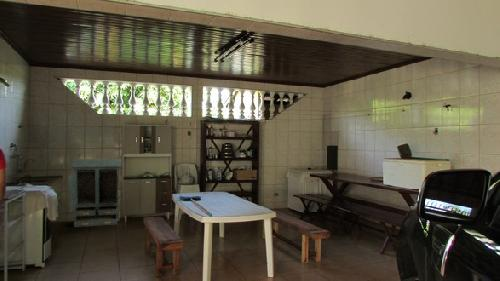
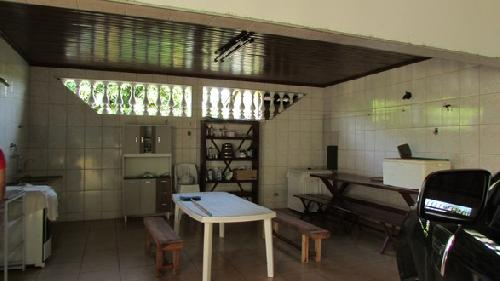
- storage cabinet [67,158,123,228]
